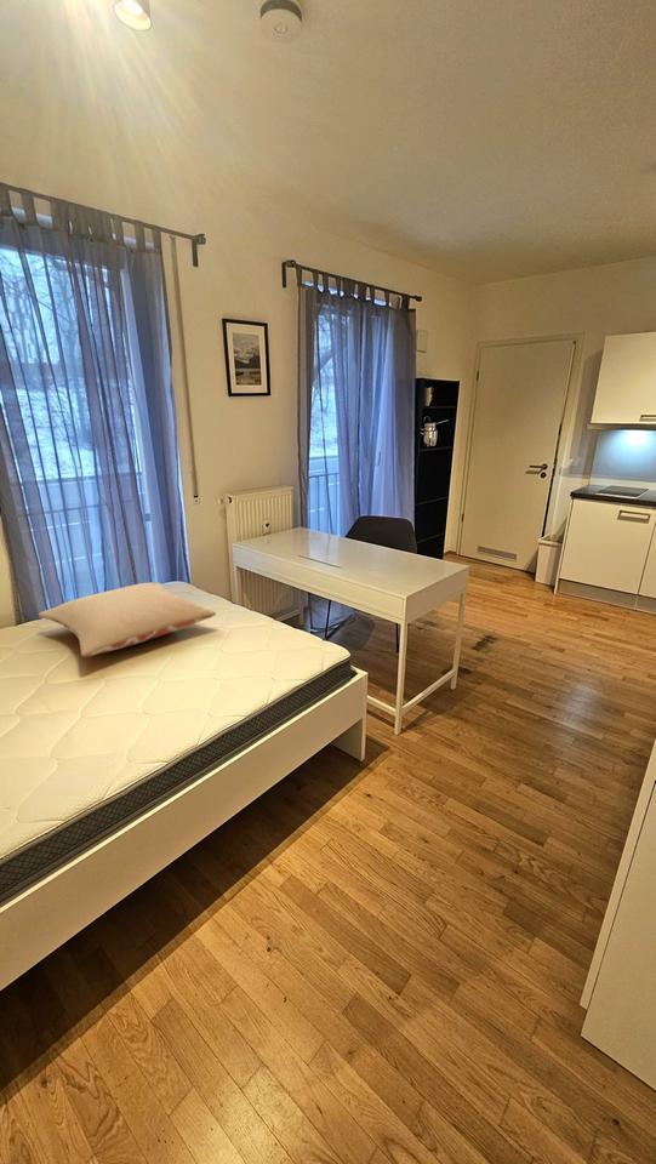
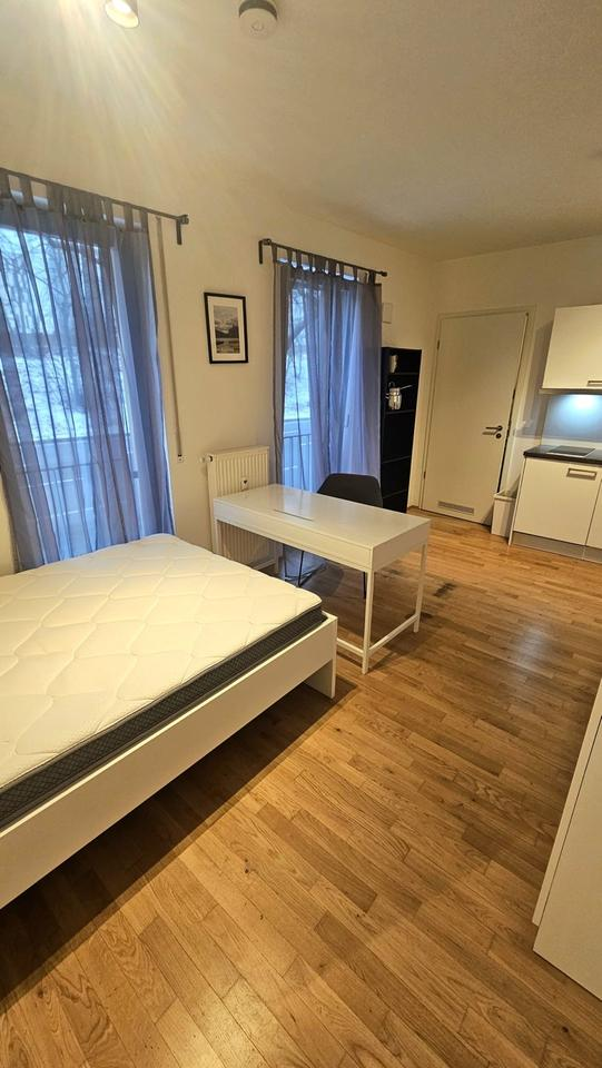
- pillow [38,582,217,658]
